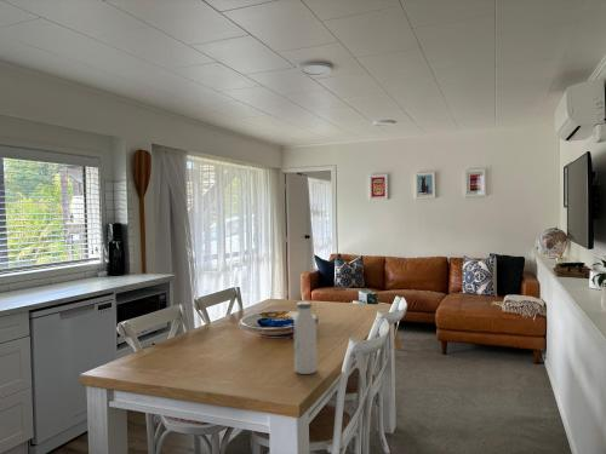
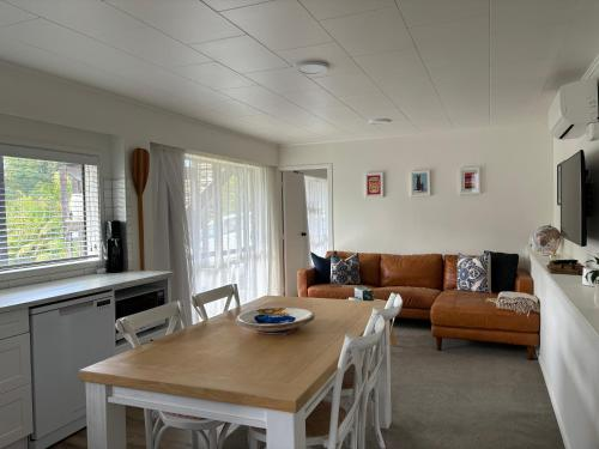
- water bottle [292,300,319,375]
